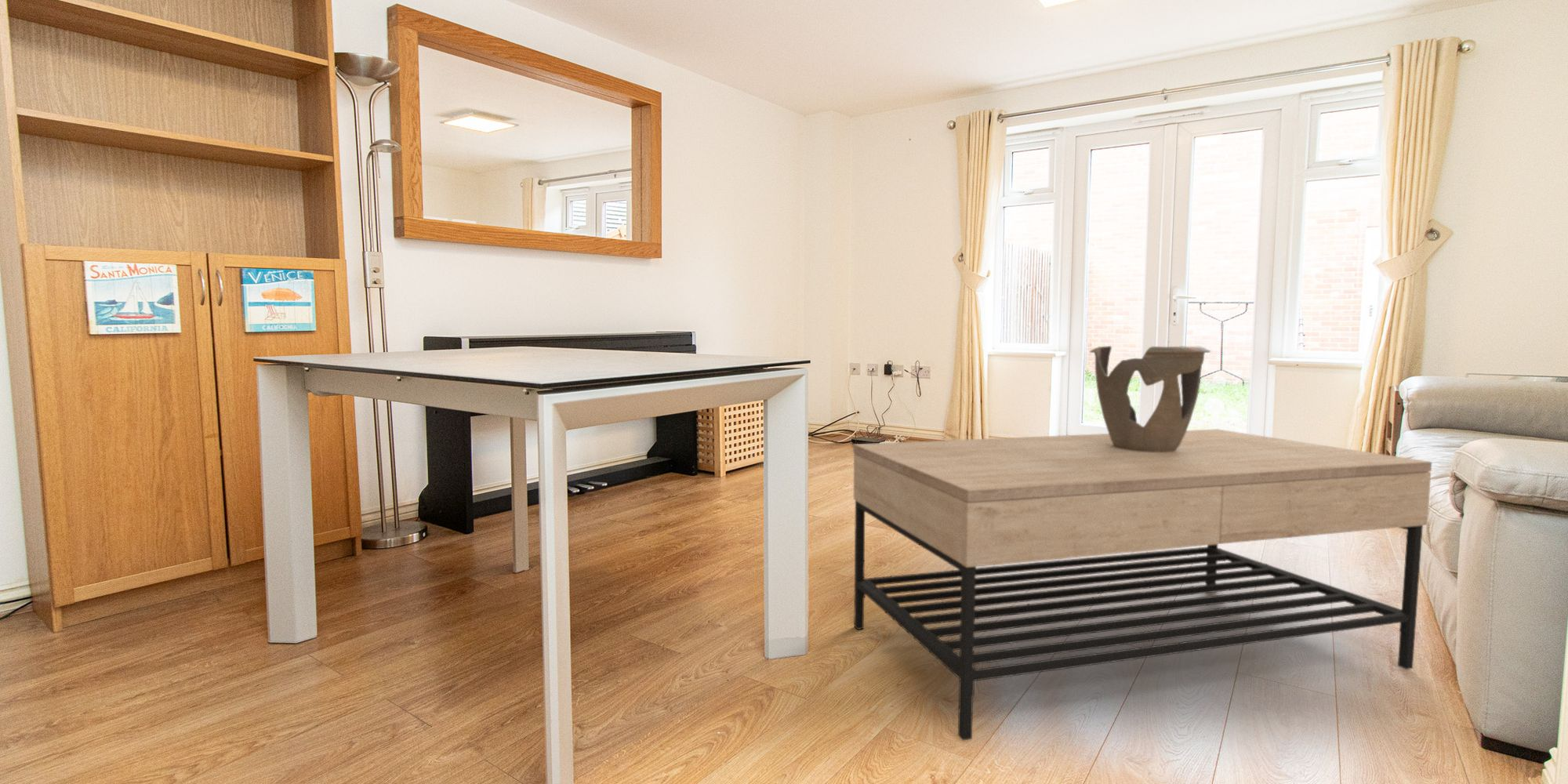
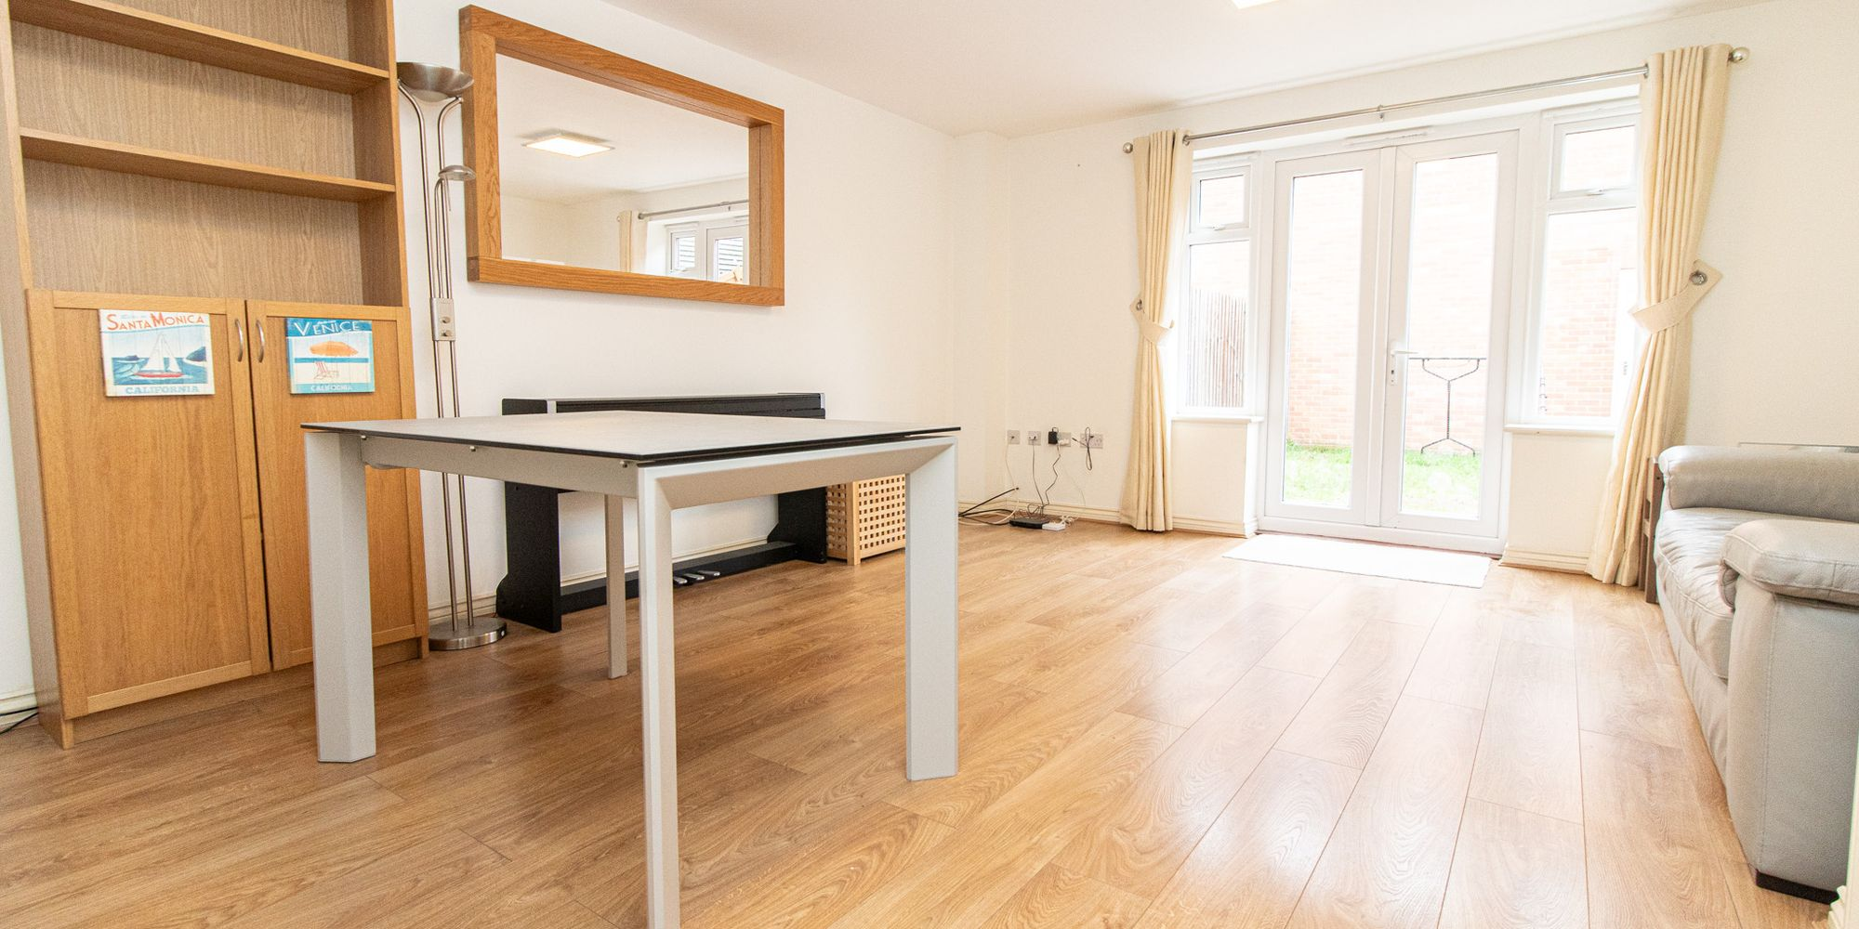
- coffee table [852,428,1432,741]
- decorative bowl [1089,345,1211,452]
